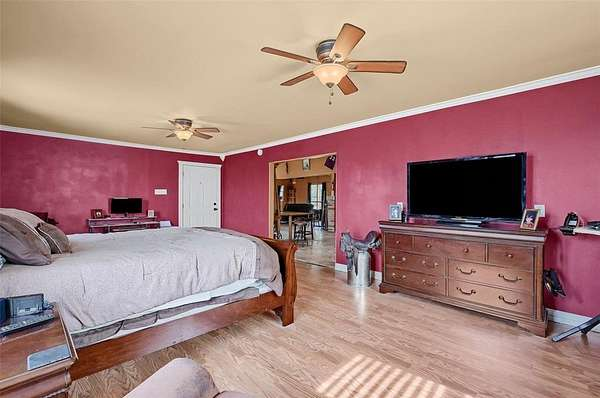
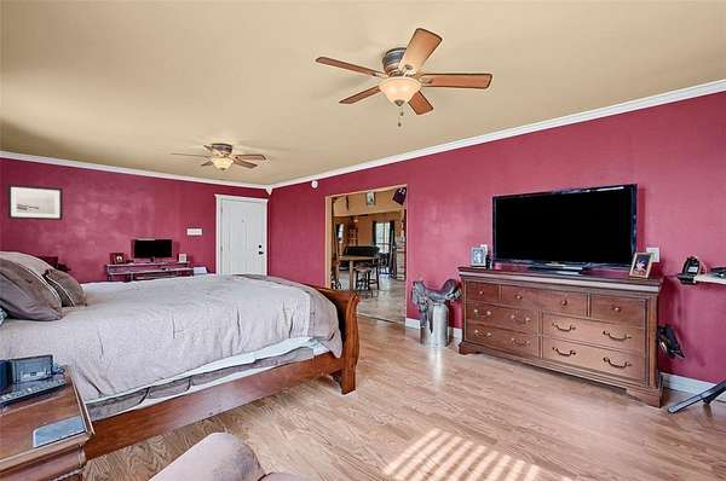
+ wall art [7,184,64,221]
